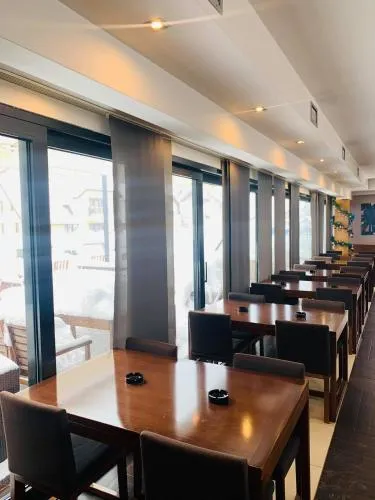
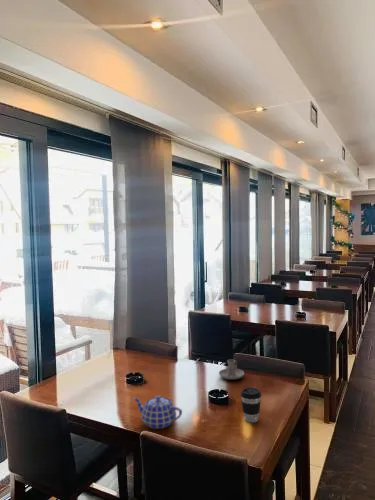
+ teapot [132,395,183,430]
+ candle holder [218,358,245,380]
+ coffee cup [240,387,262,423]
